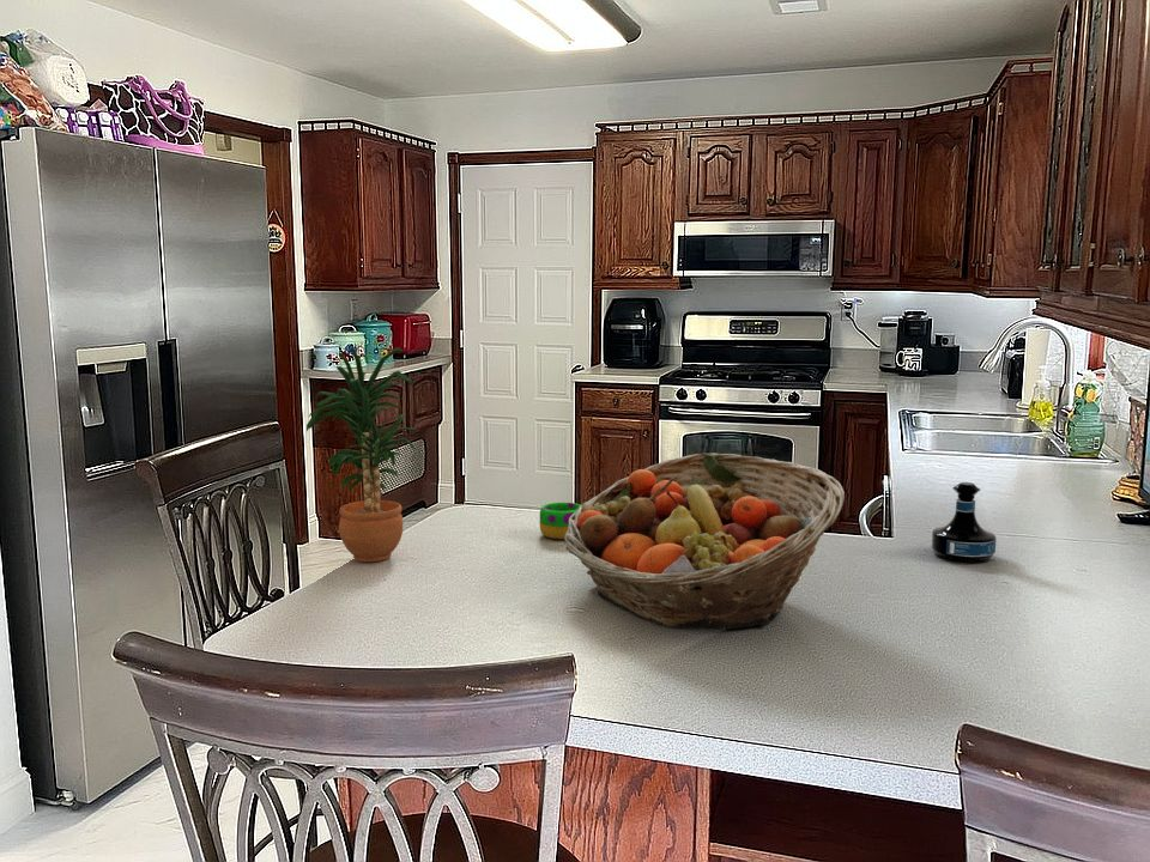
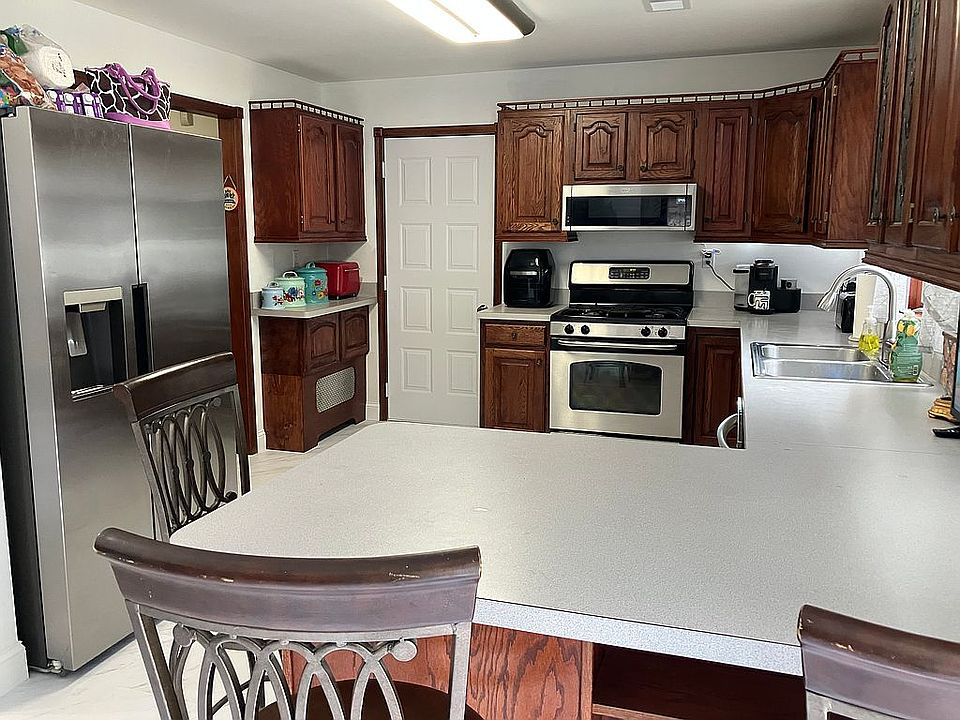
- tequila bottle [931,481,998,564]
- fruit basket [563,451,846,630]
- mug [539,502,582,541]
- potted plant [305,346,420,563]
